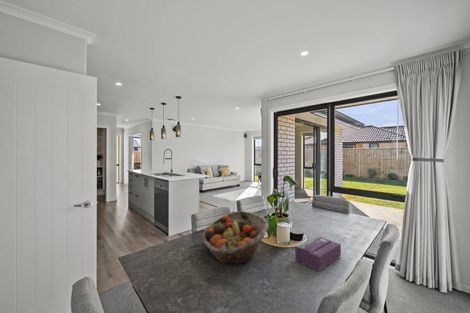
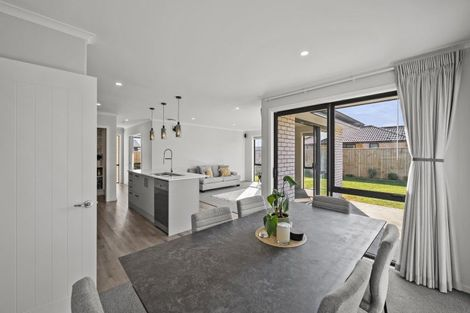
- tissue box [294,235,342,272]
- fruit basket [201,210,269,265]
